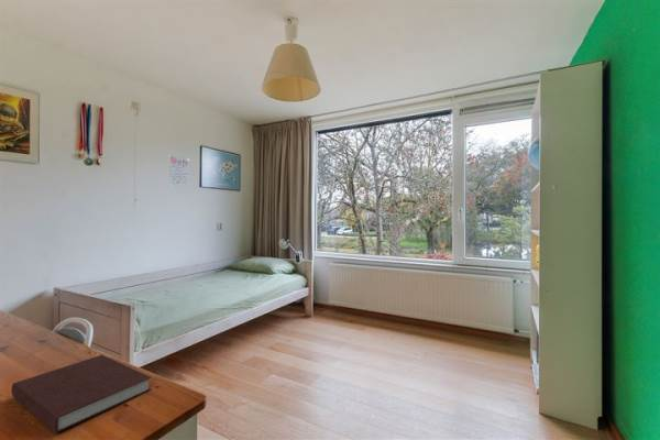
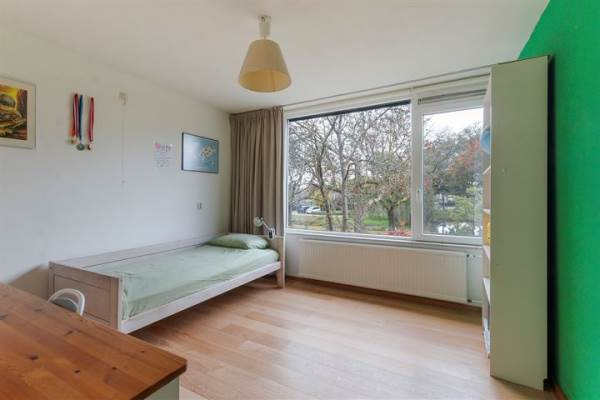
- notebook [11,354,153,435]
